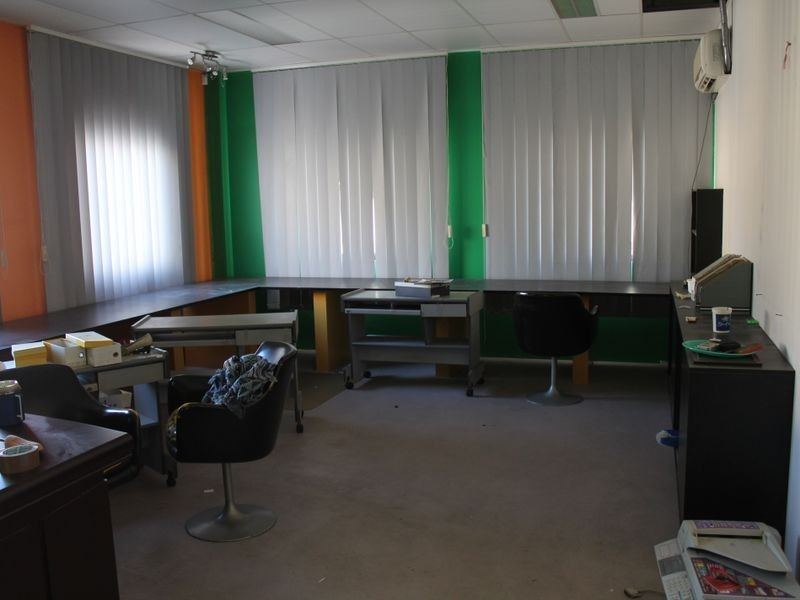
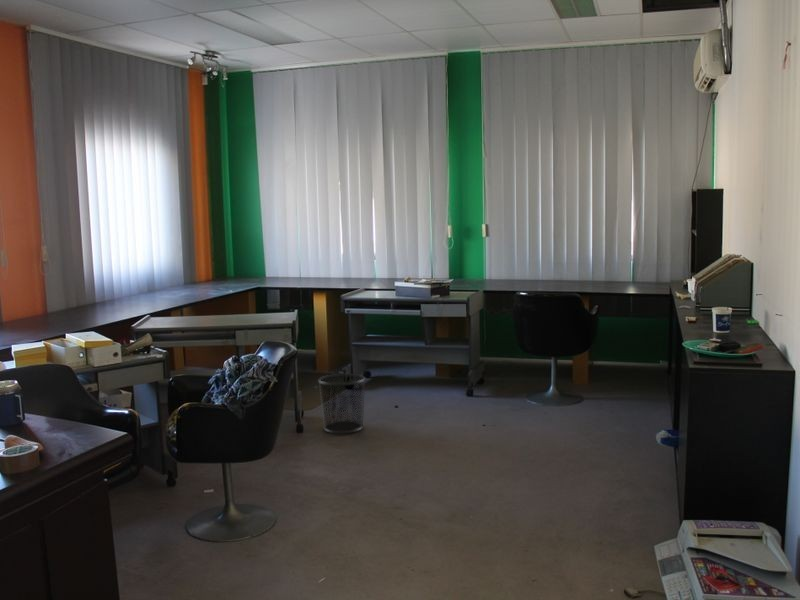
+ waste bin [317,373,367,434]
